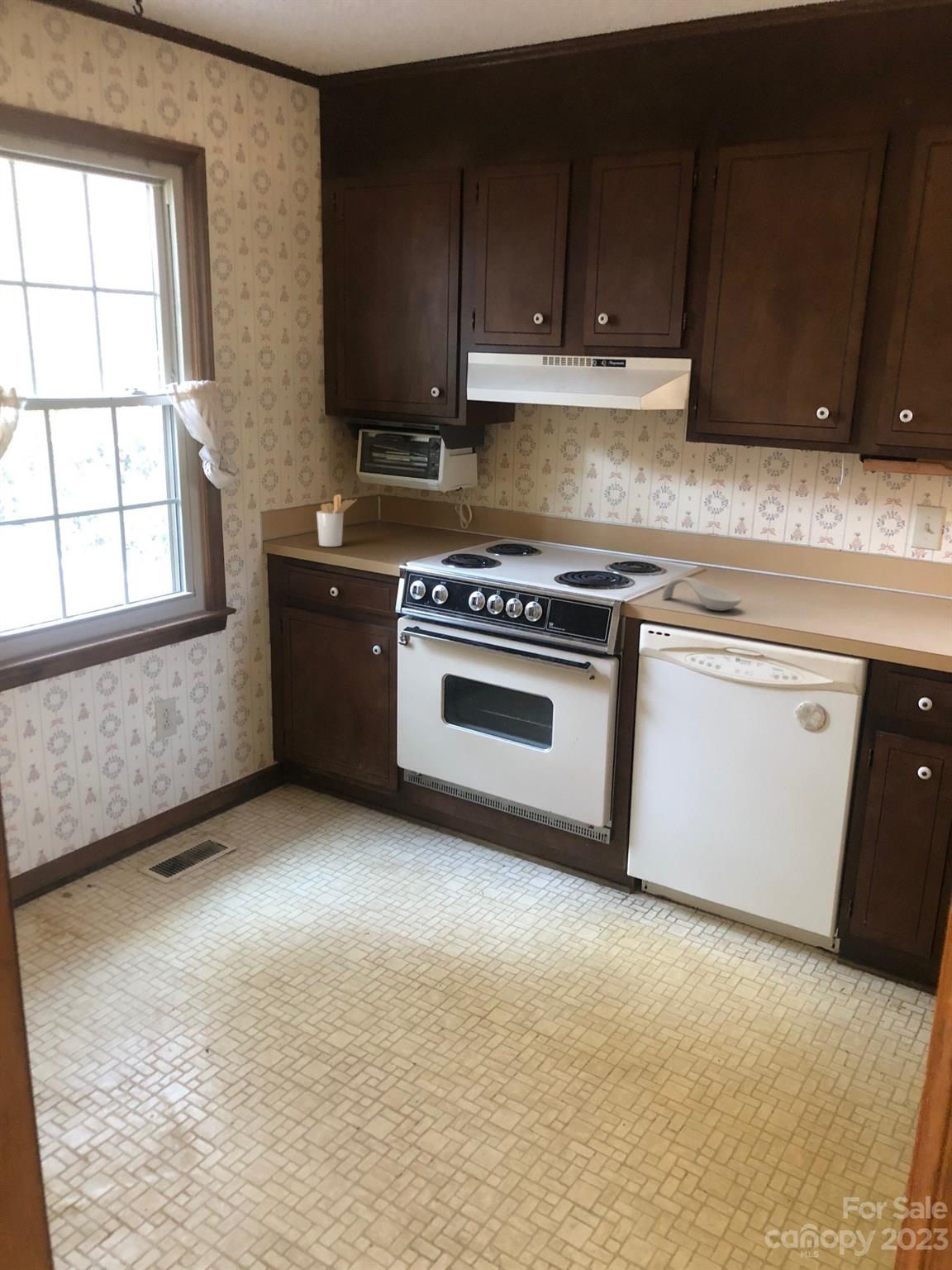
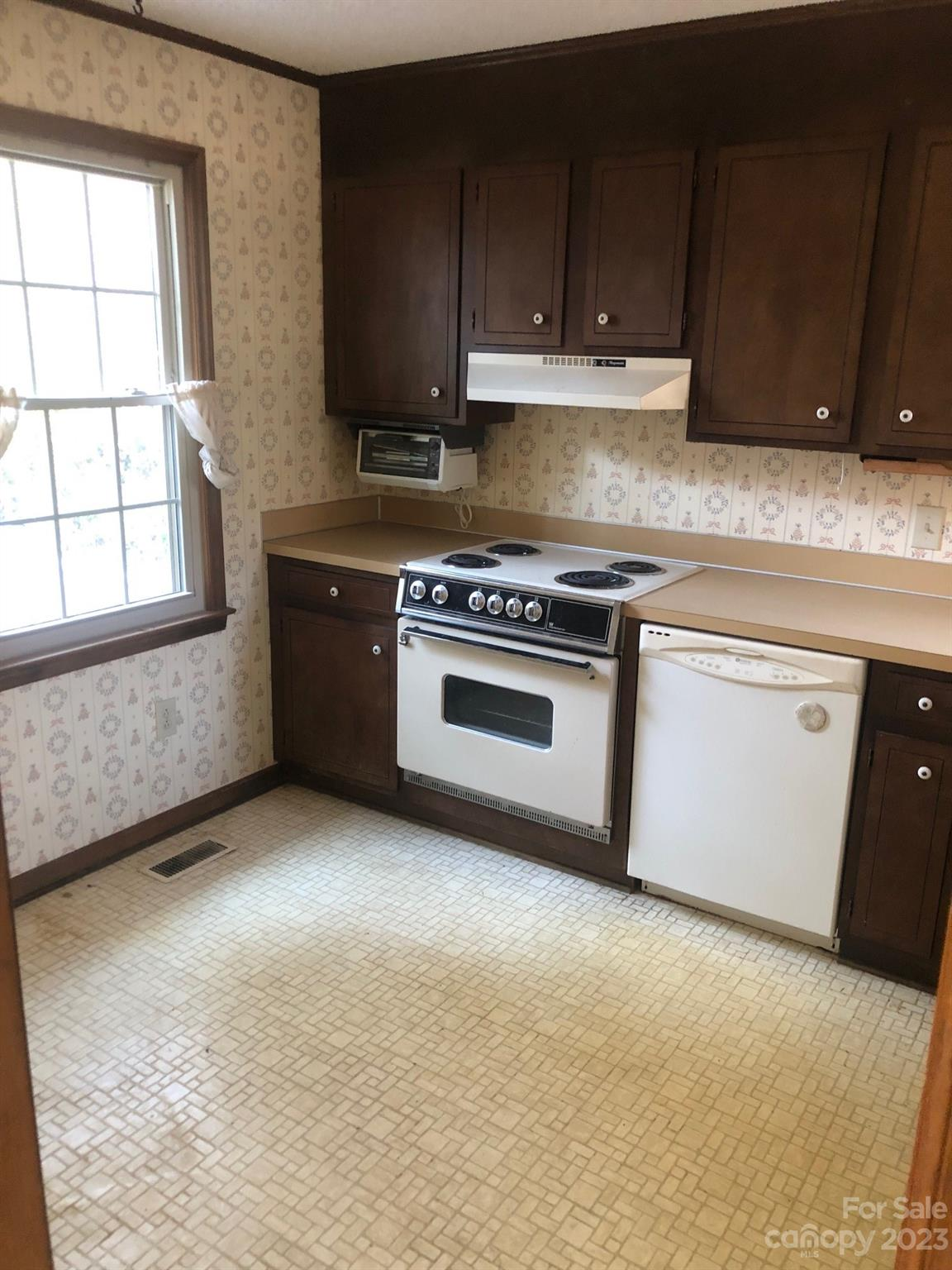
- spoon rest [661,576,743,612]
- utensil holder [316,494,358,547]
